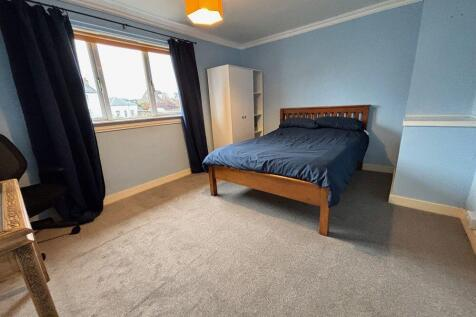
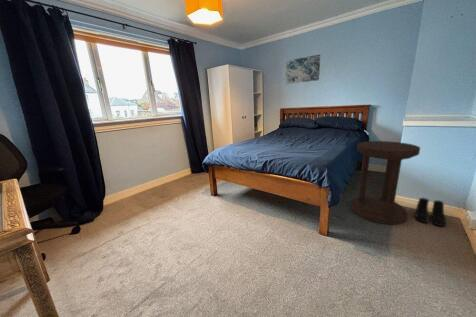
+ side table [350,140,421,226]
+ wall art [285,53,321,85]
+ boots [414,197,447,227]
